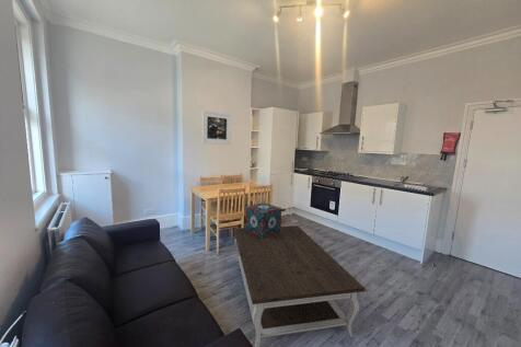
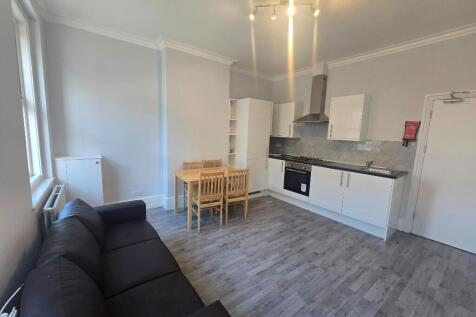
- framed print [201,109,232,146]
- decorative box [244,201,282,239]
- coffee table [232,224,366,347]
